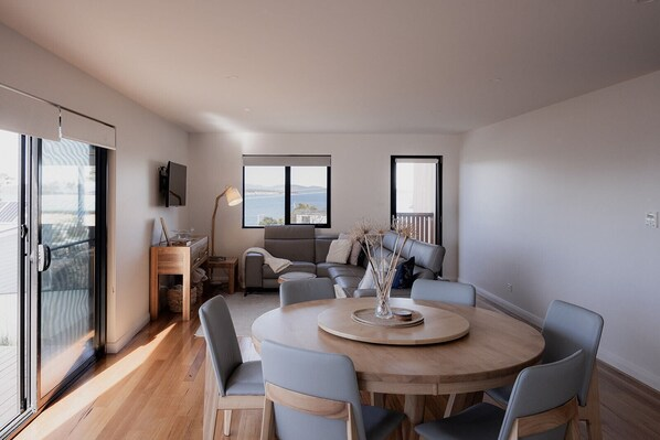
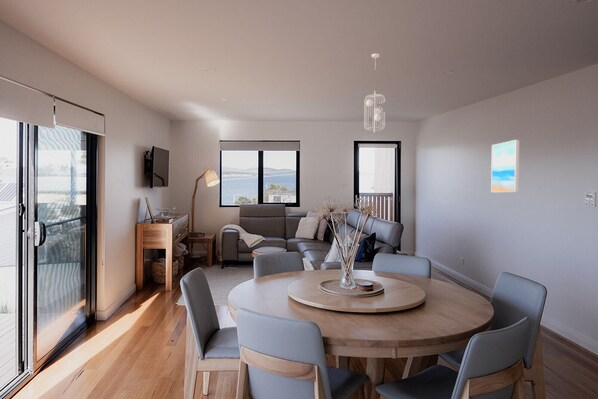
+ pendant light [363,53,386,134]
+ wall art [490,139,520,193]
